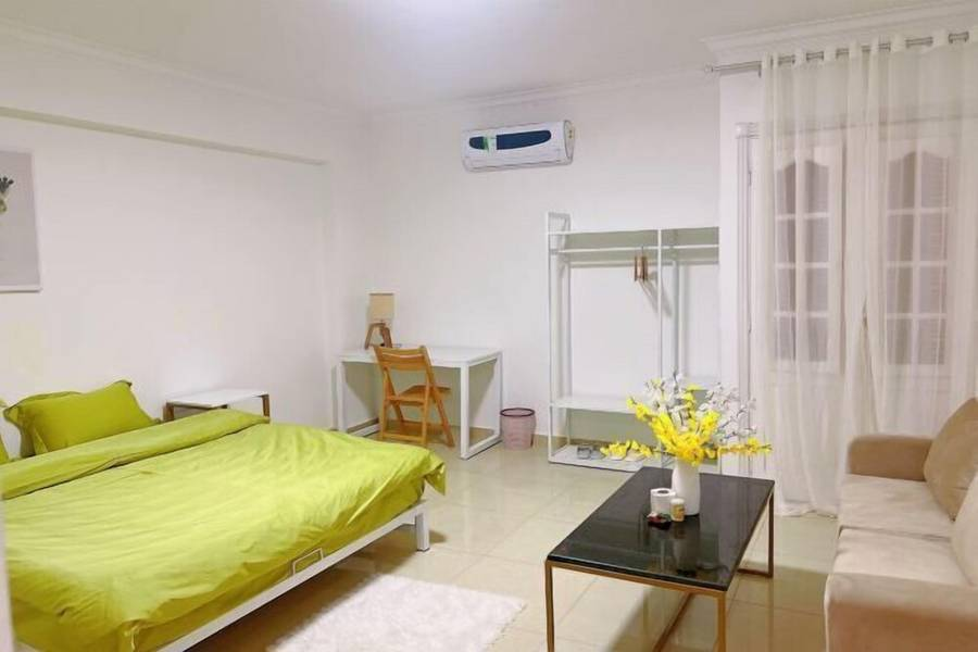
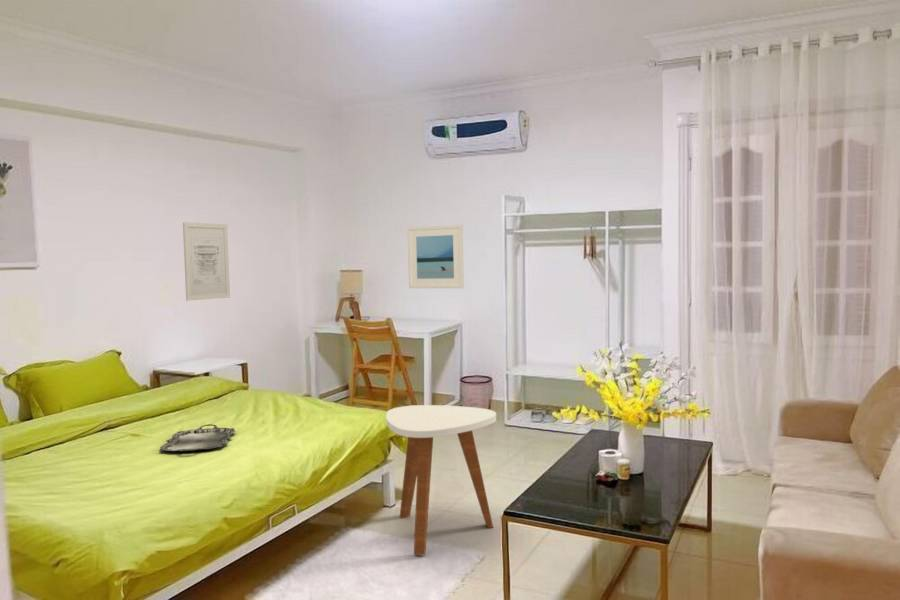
+ serving tray [159,423,236,453]
+ side table [385,404,497,556]
+ wall art [182,221,231,302]
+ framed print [407,224,465,289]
